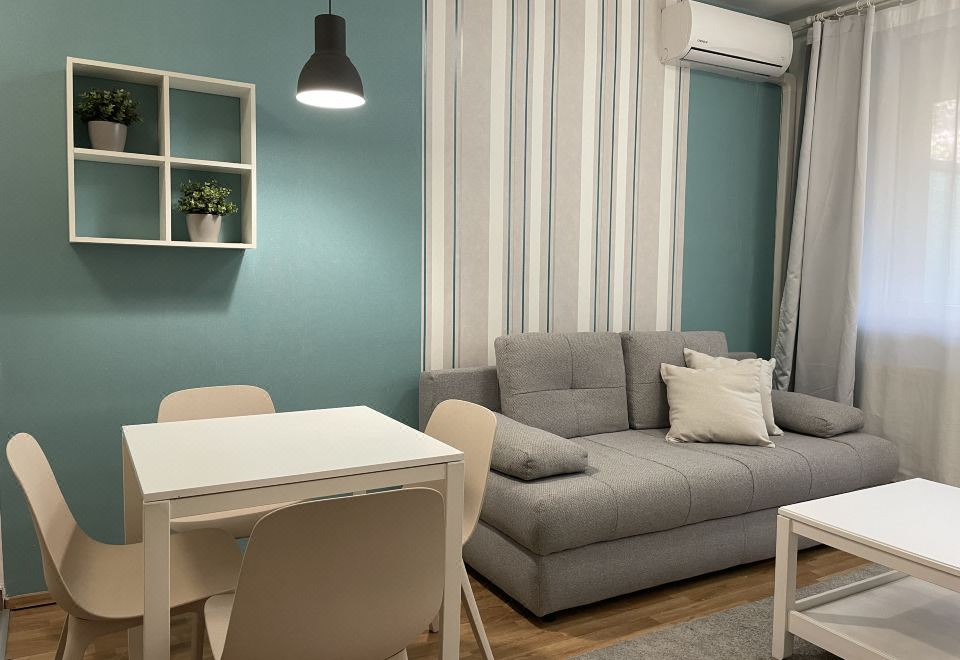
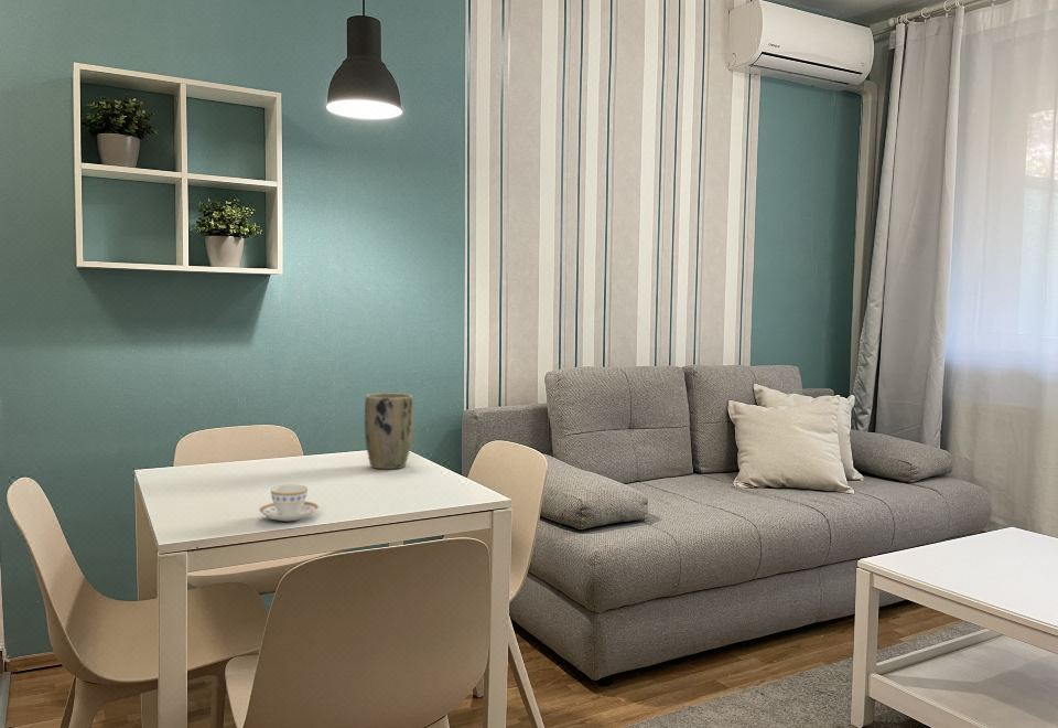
+ teacup [258,484,320,523]
+ plant pot [364,392,414,470]
